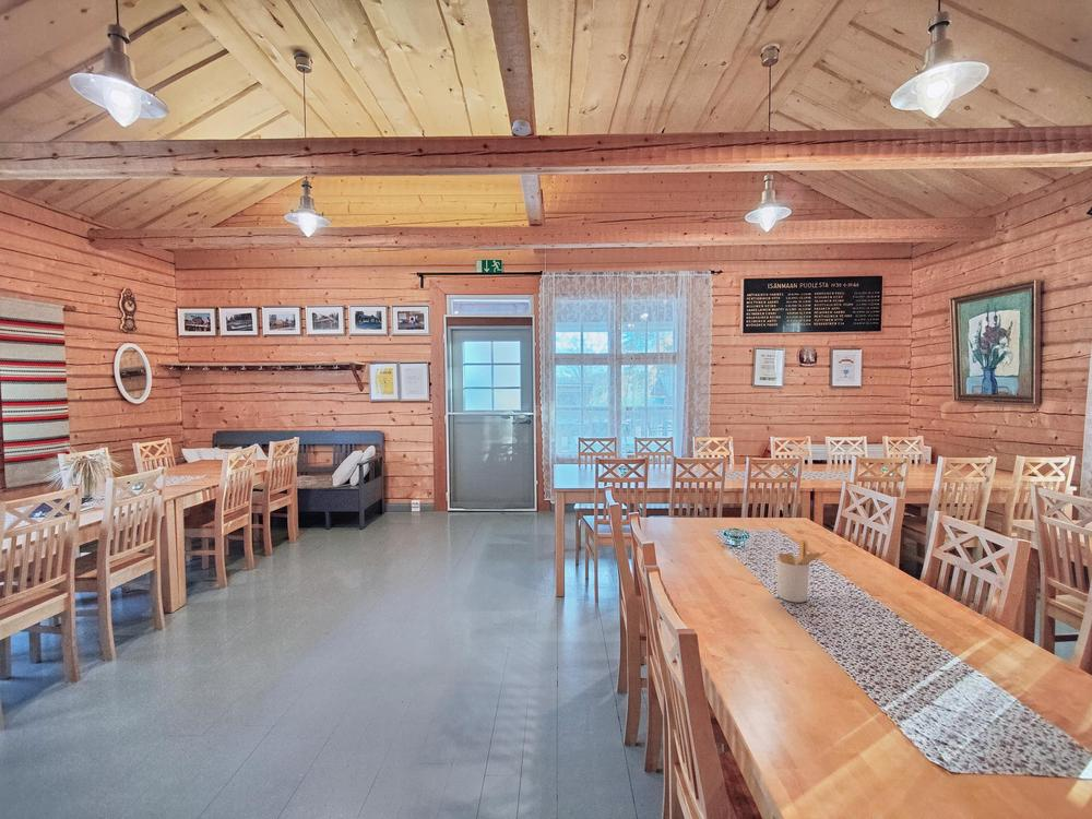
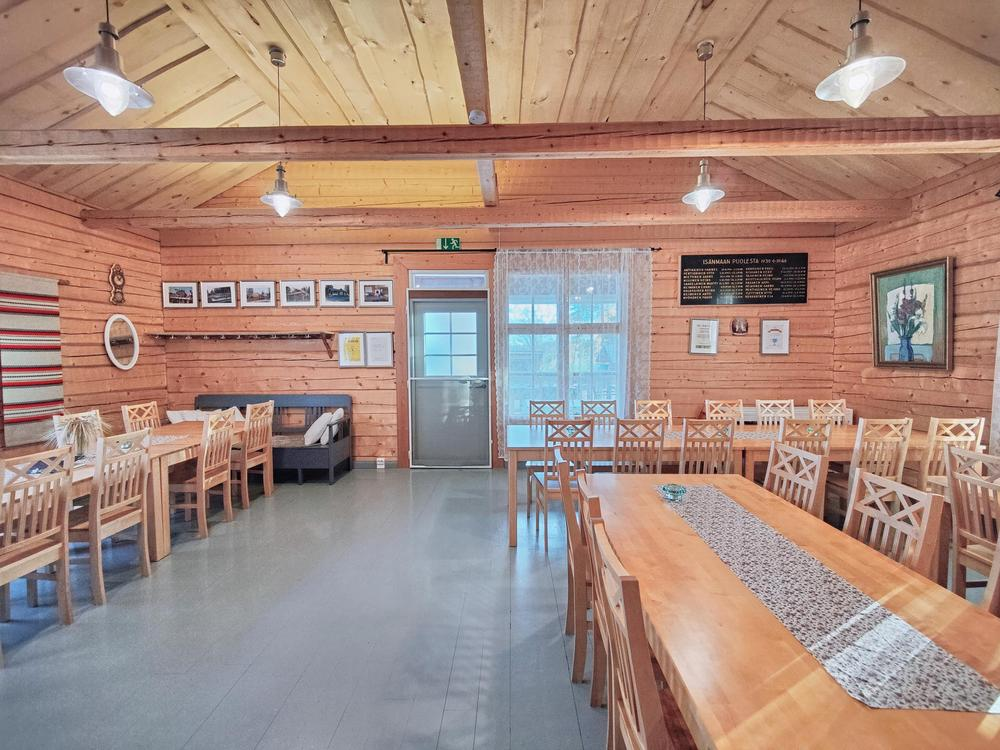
- utensil holder [775,539,828,604]
